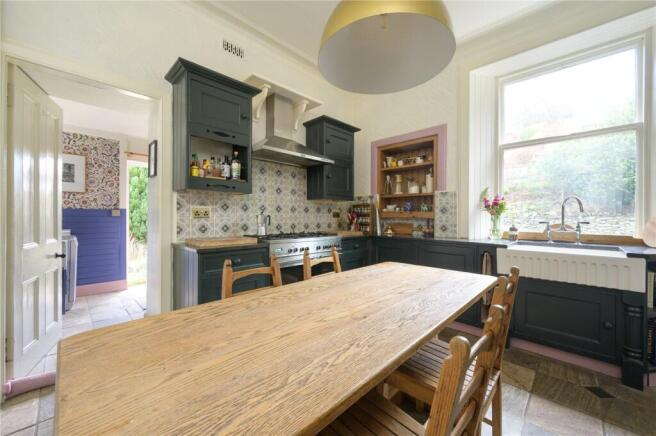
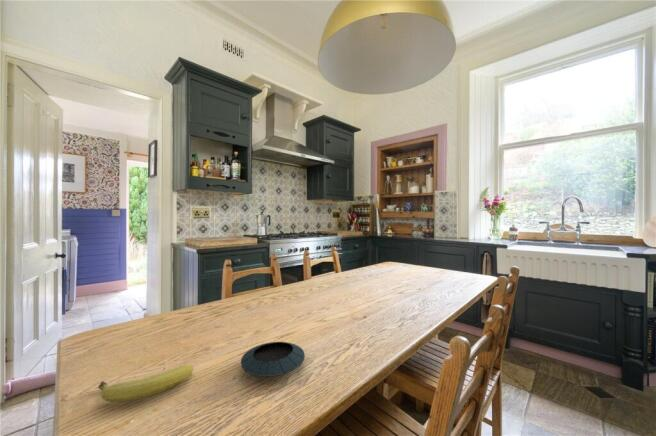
+ saucer [240,341,306,378]
+ fruit [97,364,194,404]
